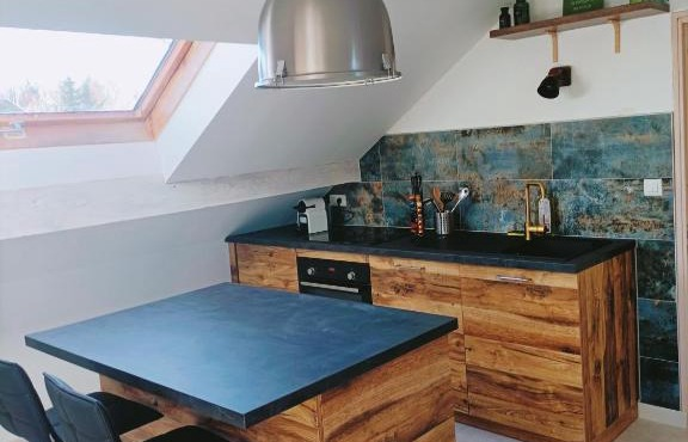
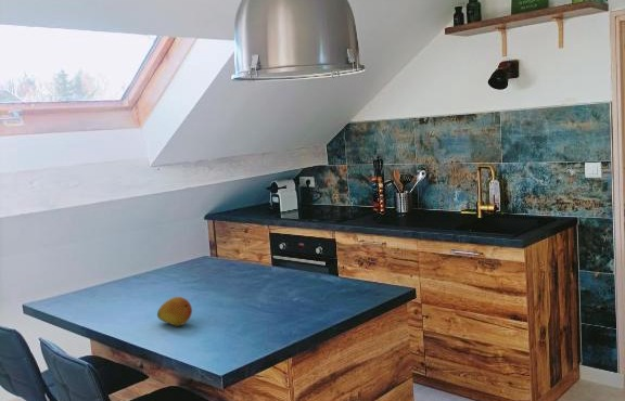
+ fruit [156,296,193,327]
